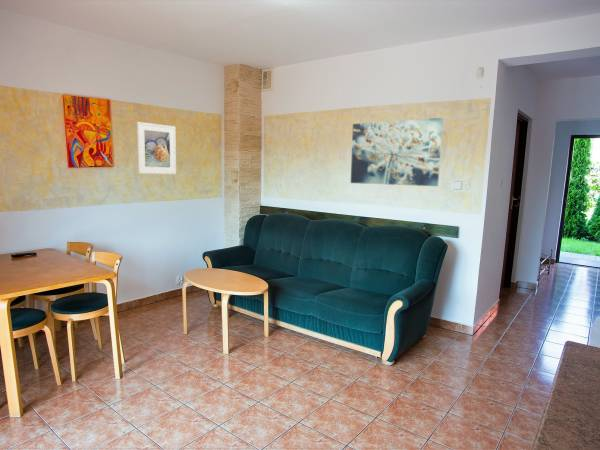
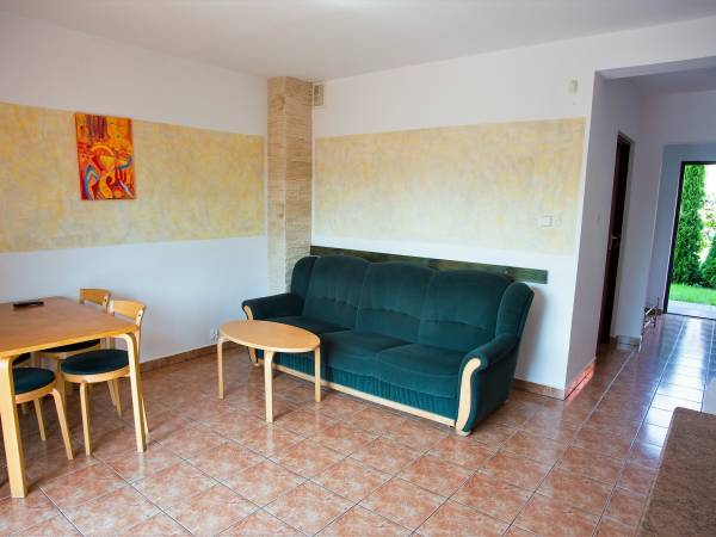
- wall art [350,117,444,187]
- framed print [136,121,177,175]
